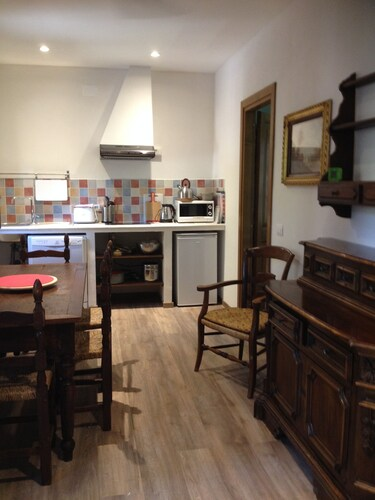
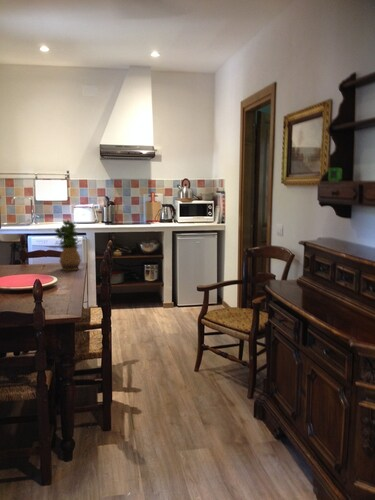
+ potted plant [53,219,82,271]
